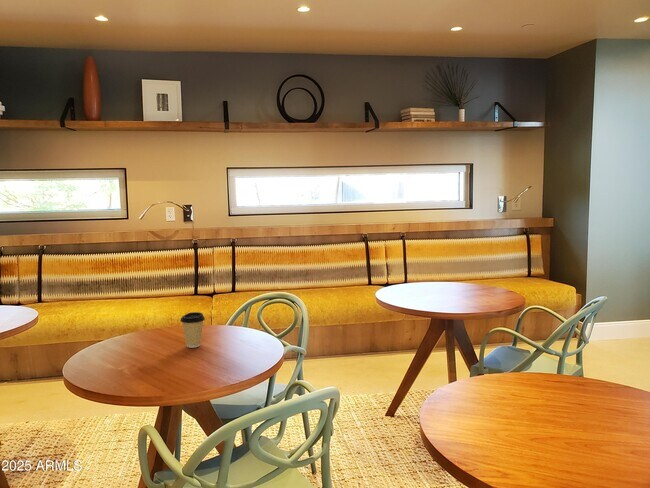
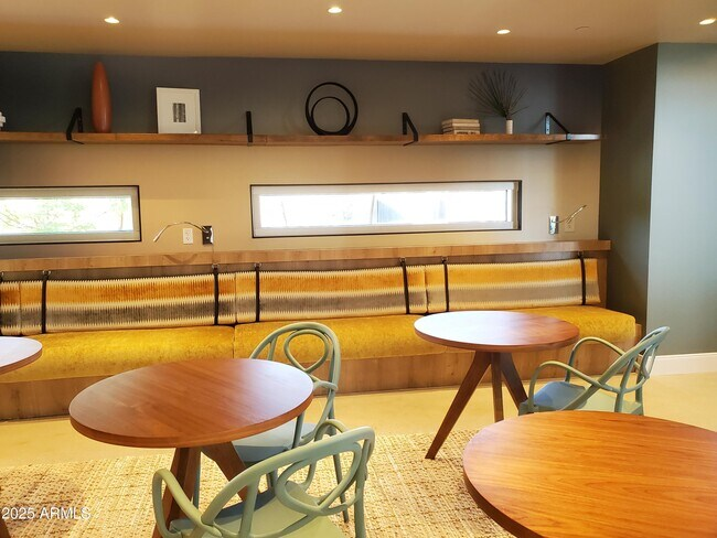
- coffee cup [179,311,206,349]
